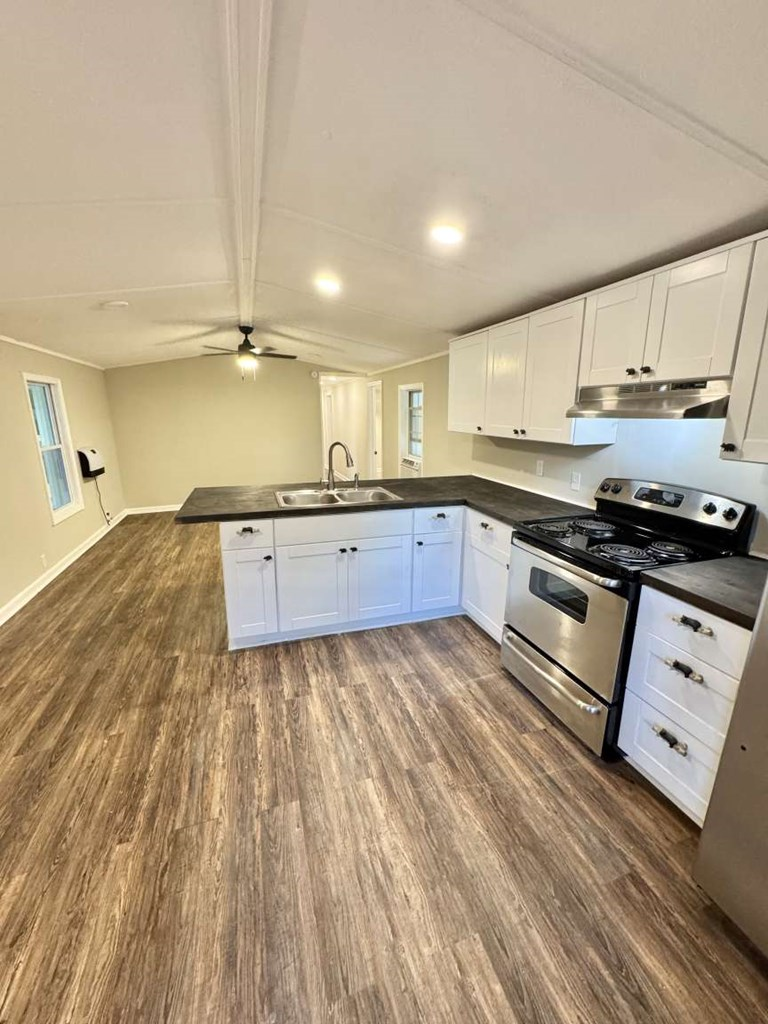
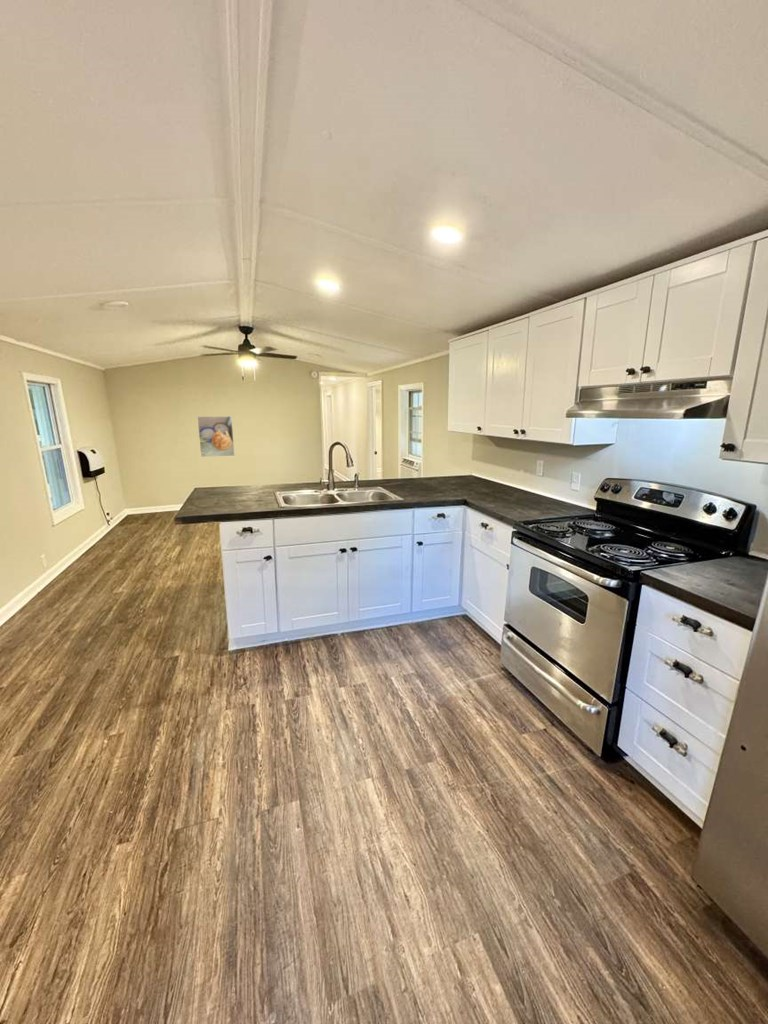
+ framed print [196,415,236,458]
